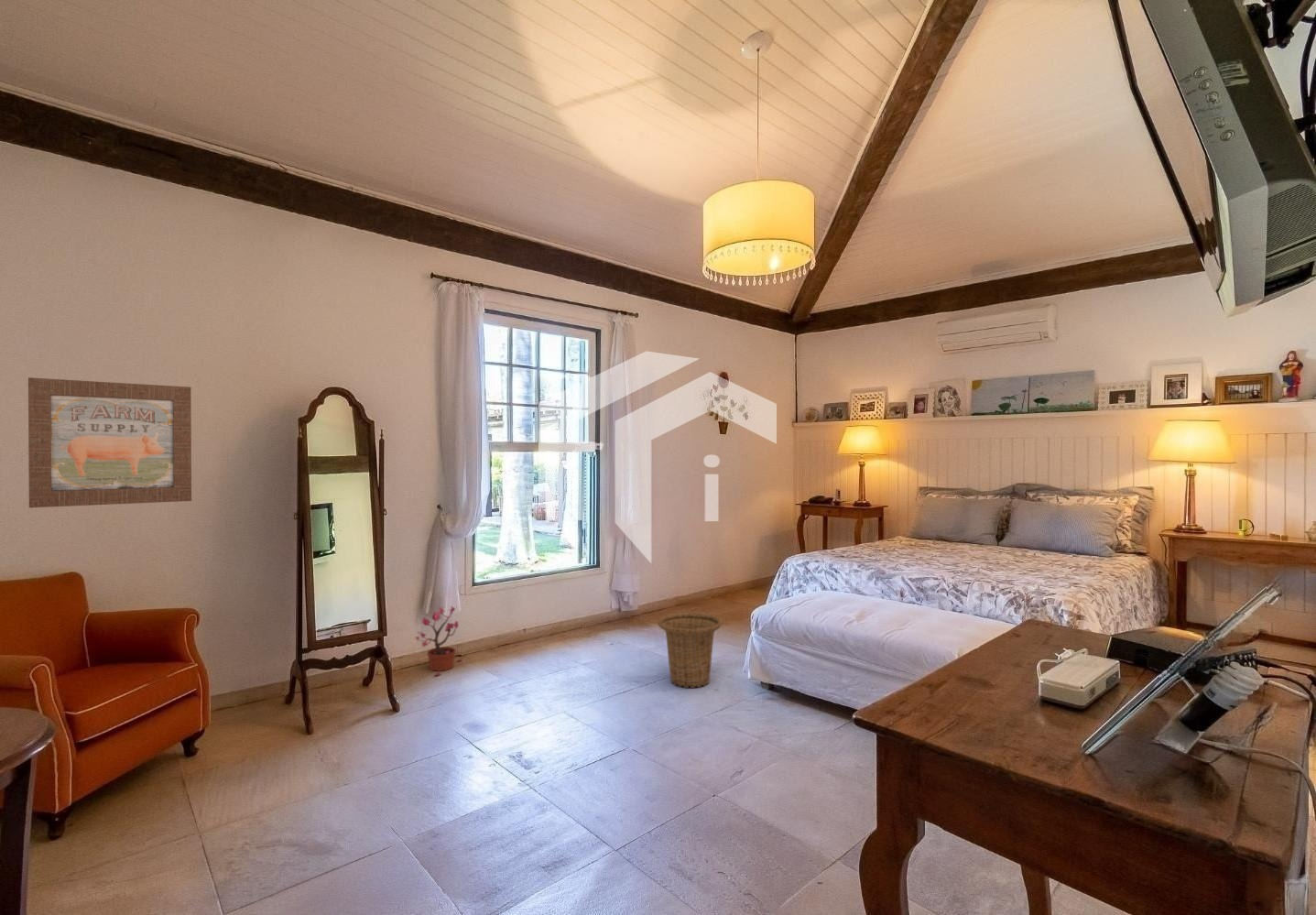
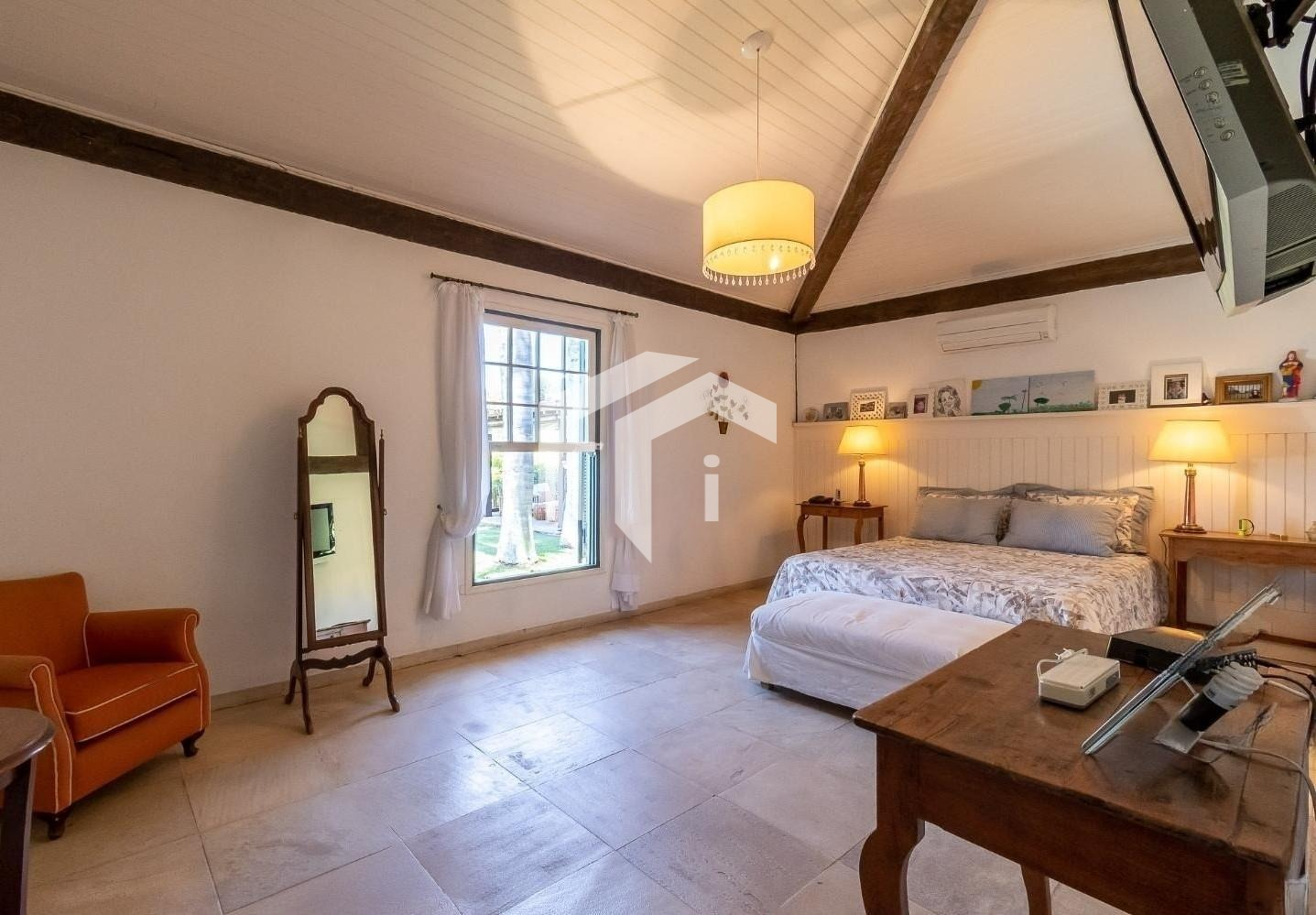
- wall art [27,376,192,508]
- potted plant [414,605,463,677]
- basket [657,612,723,689]
